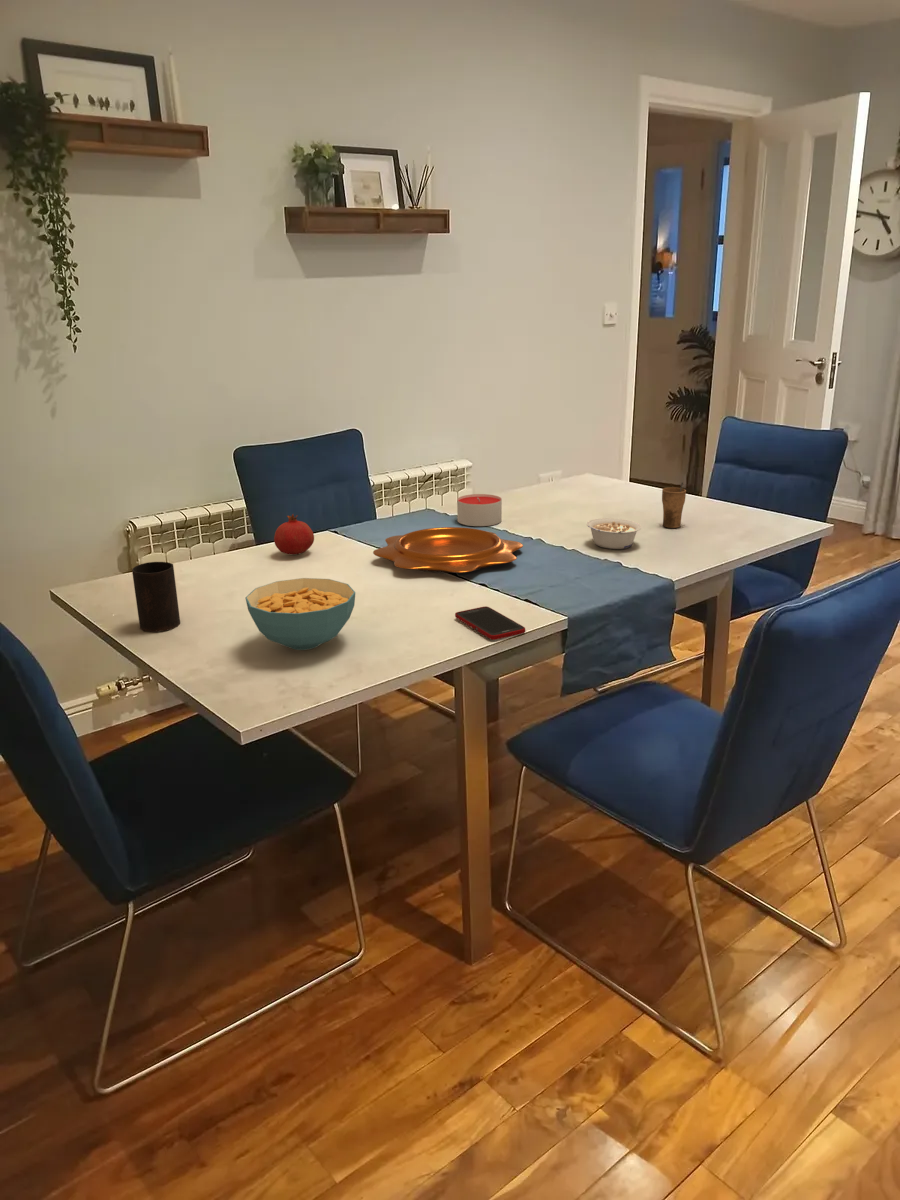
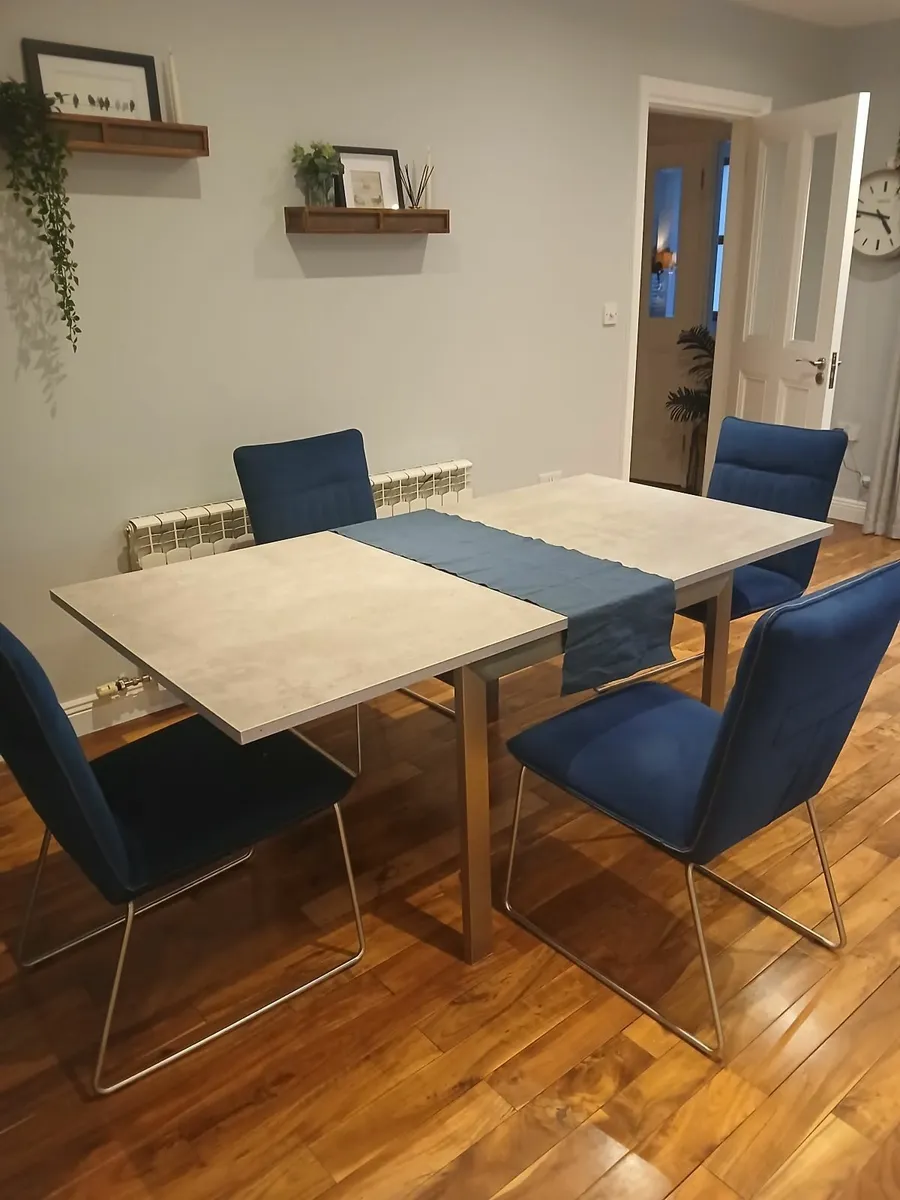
- cup [661,481,687,529]
- legume [586,517,642,550]
- decorative bowl [372,526,524,574]
- fruit [273,513,315,556]
- cell phone [454,606,526,641]
- candle [456,493,503,527]
- cereal bowl [244,577,356,651]
- cup [131,561,181,633]
